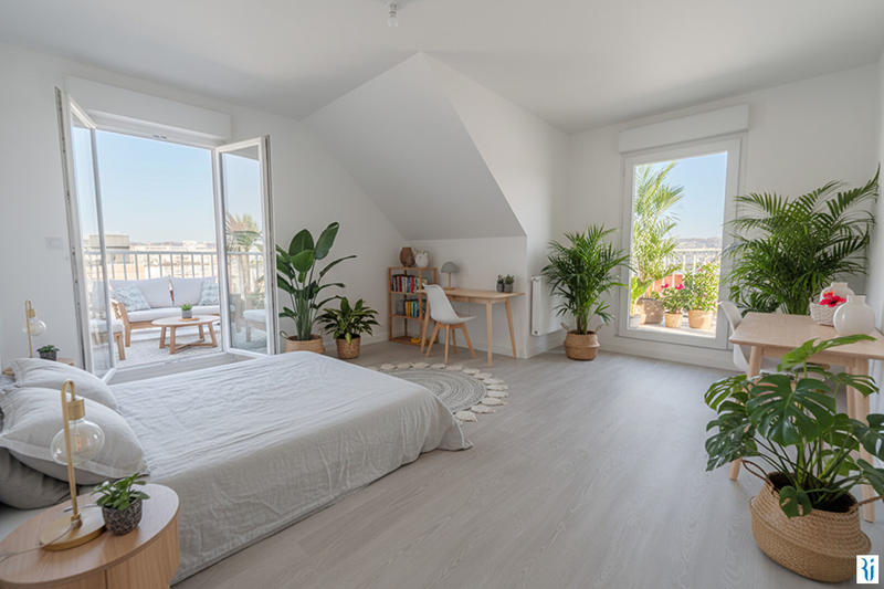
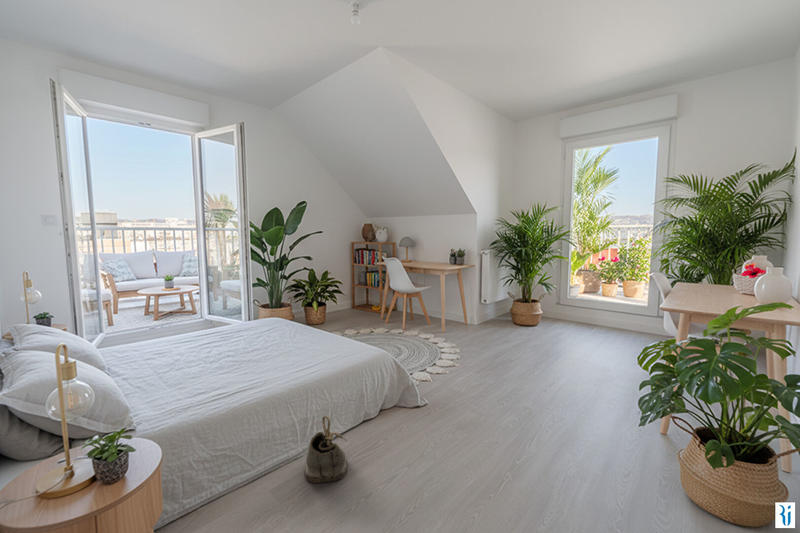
+ shoe [304,414,348,484]
